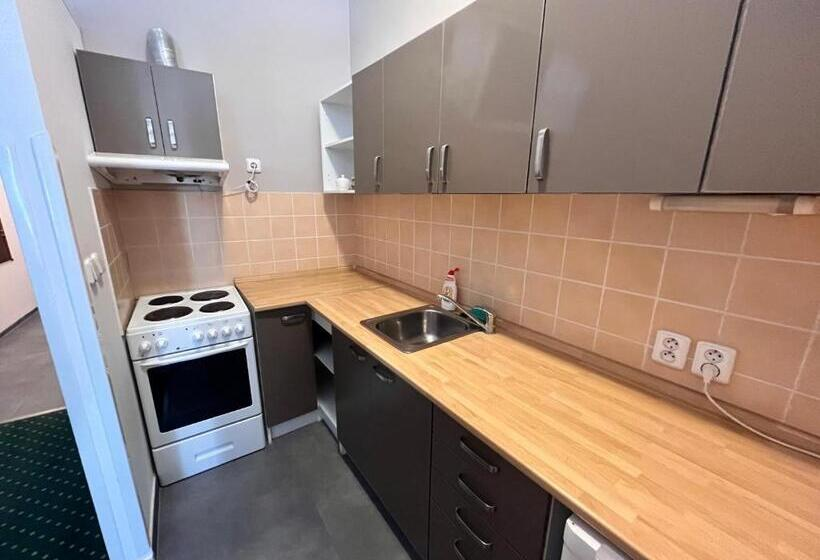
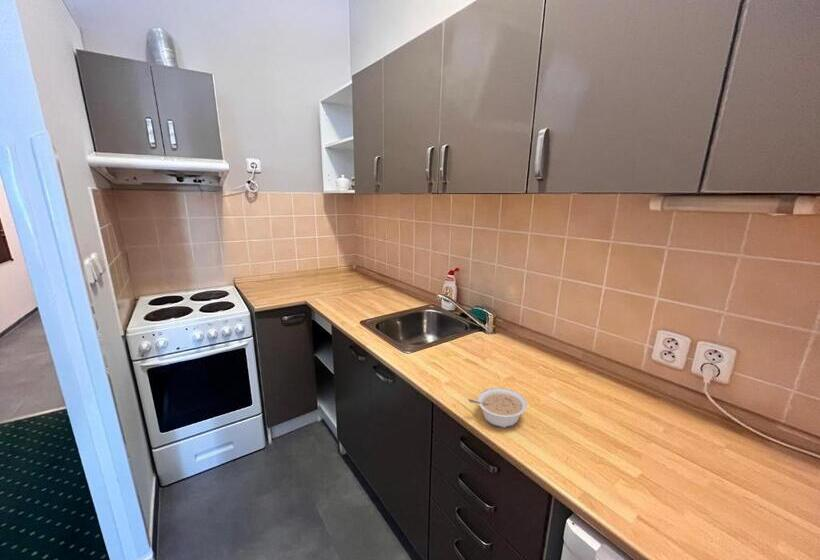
+ legume [467,387,528,428]
